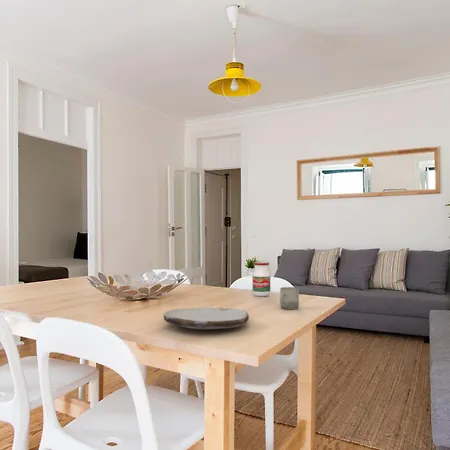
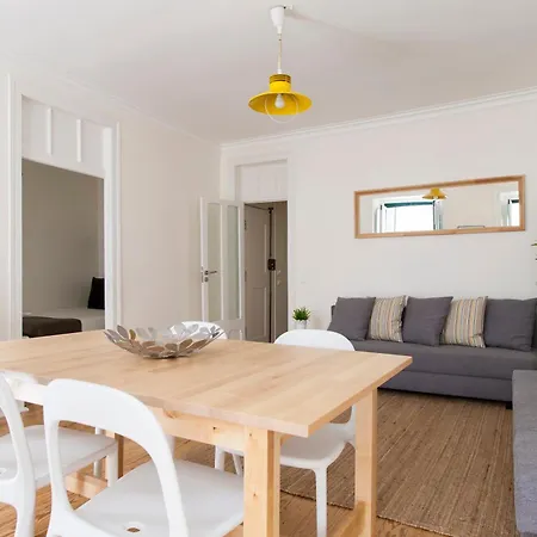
- plate [162,307,250,331]
- cup [279,286,300,310]
- jar [251,261,271,297]
